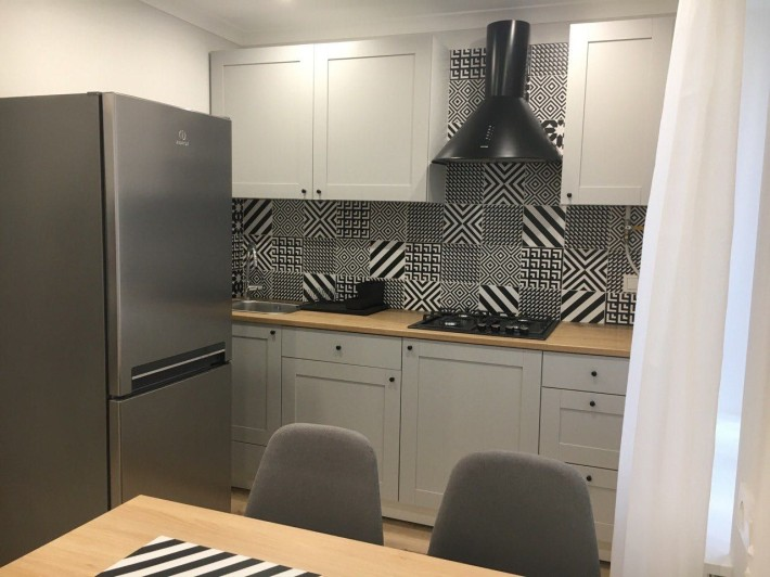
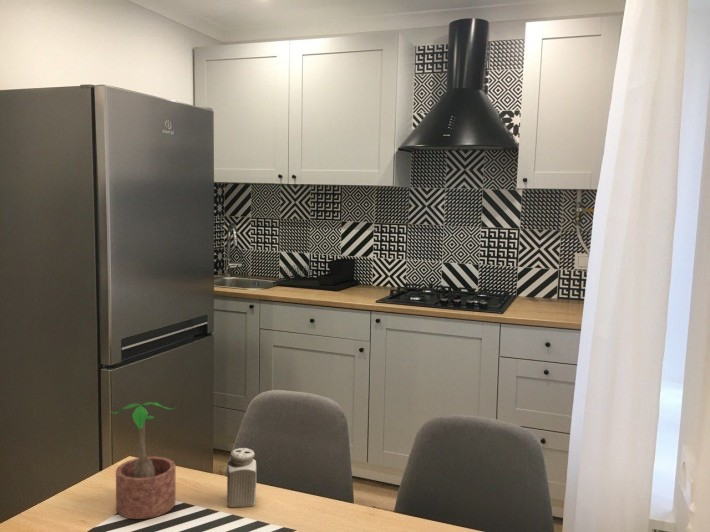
+ salt shaker [226,447,257,508]
+ potted plant [109,401,177,520]
